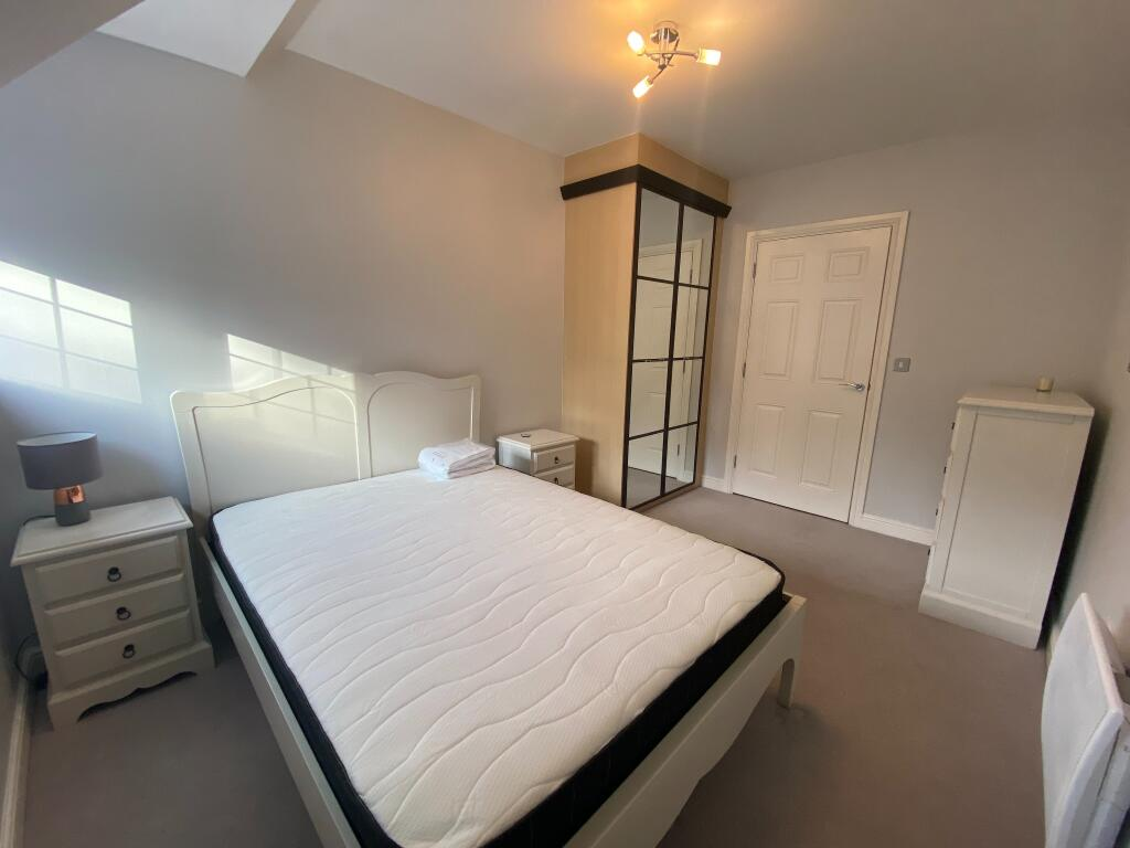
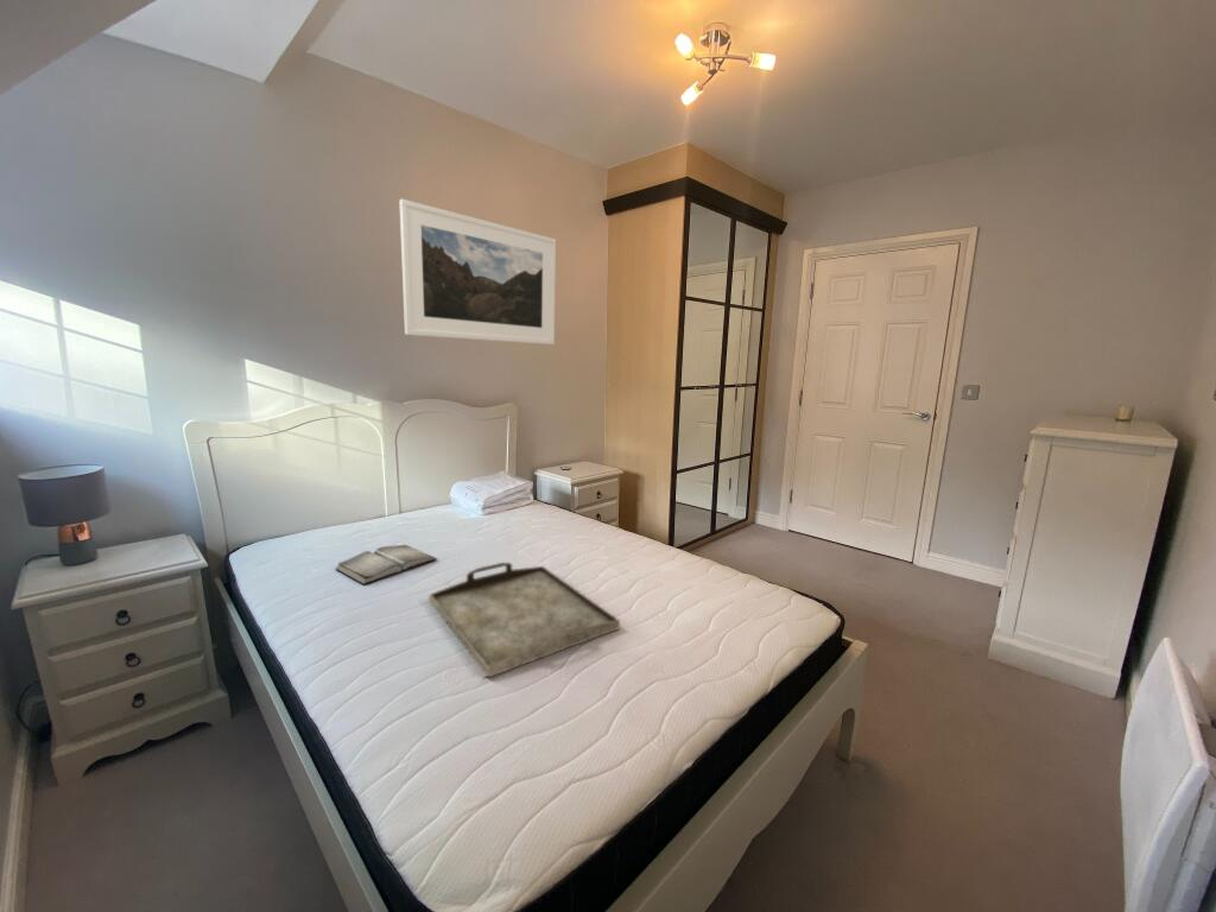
+ hardback book [334,544,438,585]
+ serving tray [428,562,621,679]
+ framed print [398,198,557,346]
